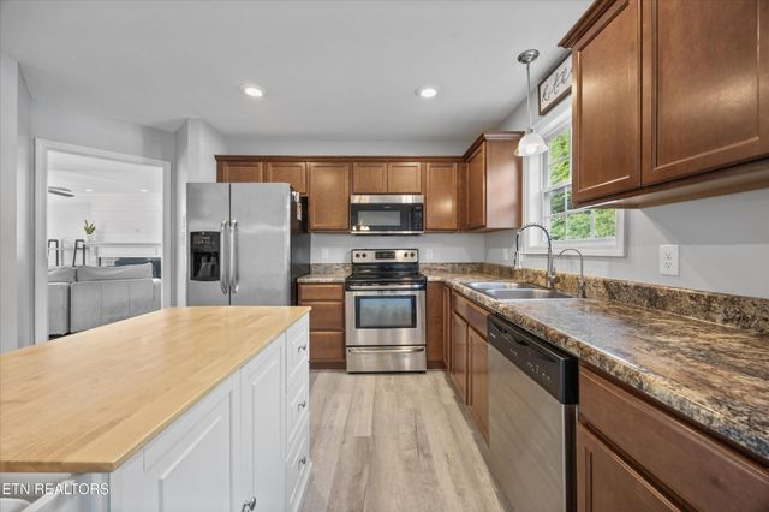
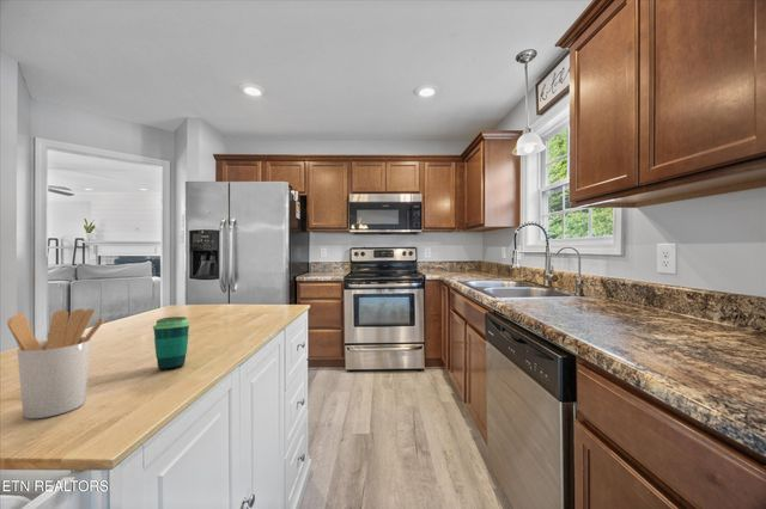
+ utensil holder [6,307,105,419]
+ cup [152,315,192,372]
